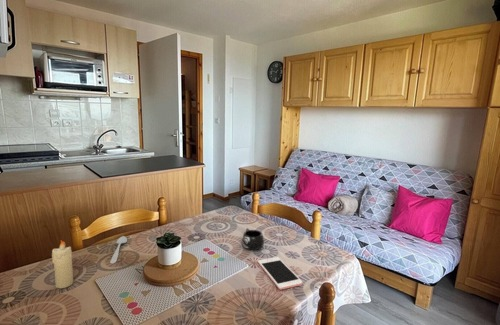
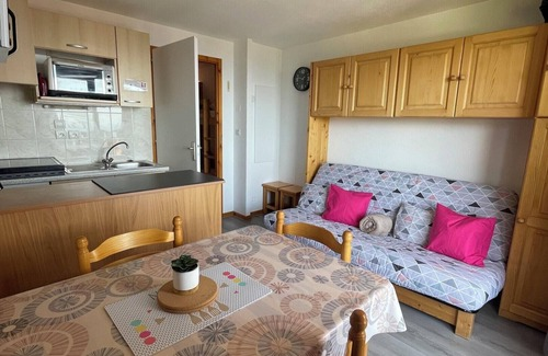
- cell phone [257,256,303,291]
- candle [51,239,74,289]
- spoon [109,235,128,264]
- mug [241,227,265,251]
